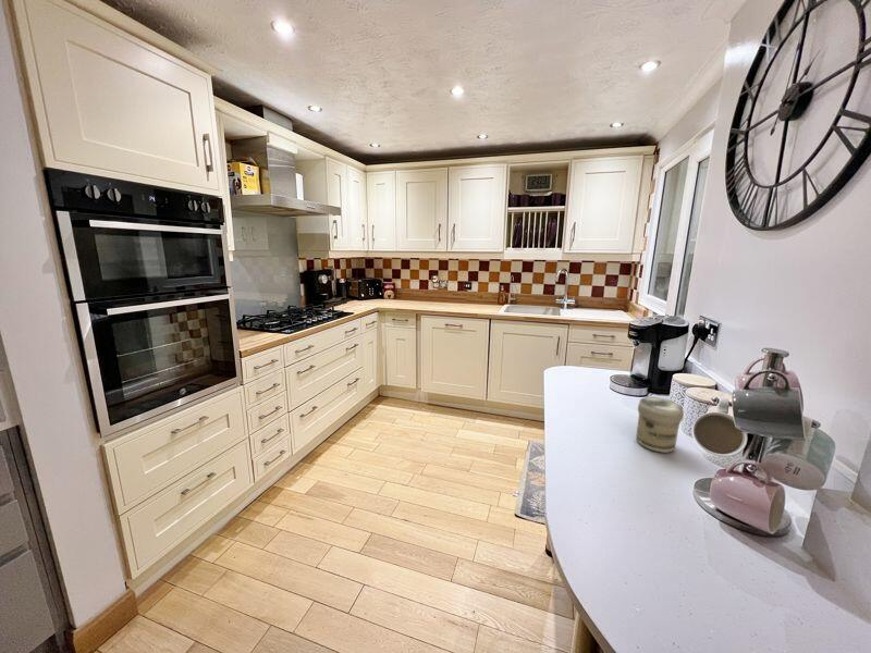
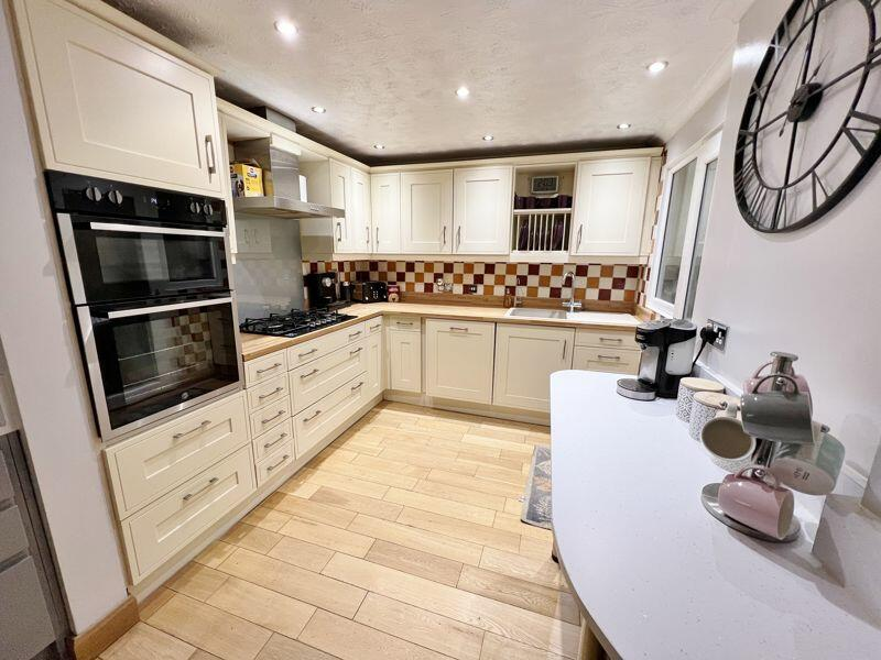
- jar [635,396,685,454]
